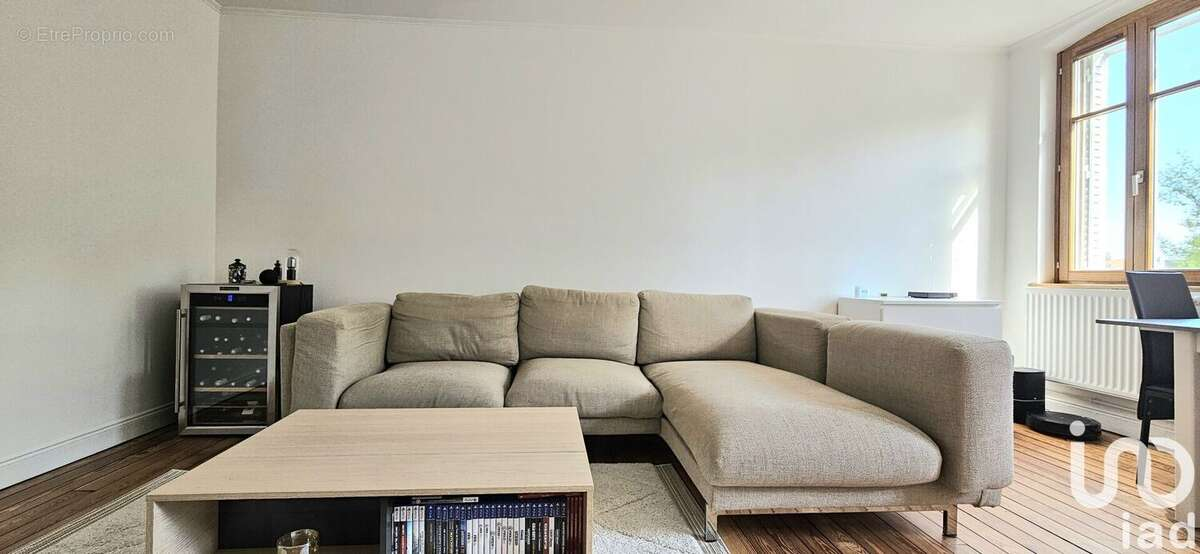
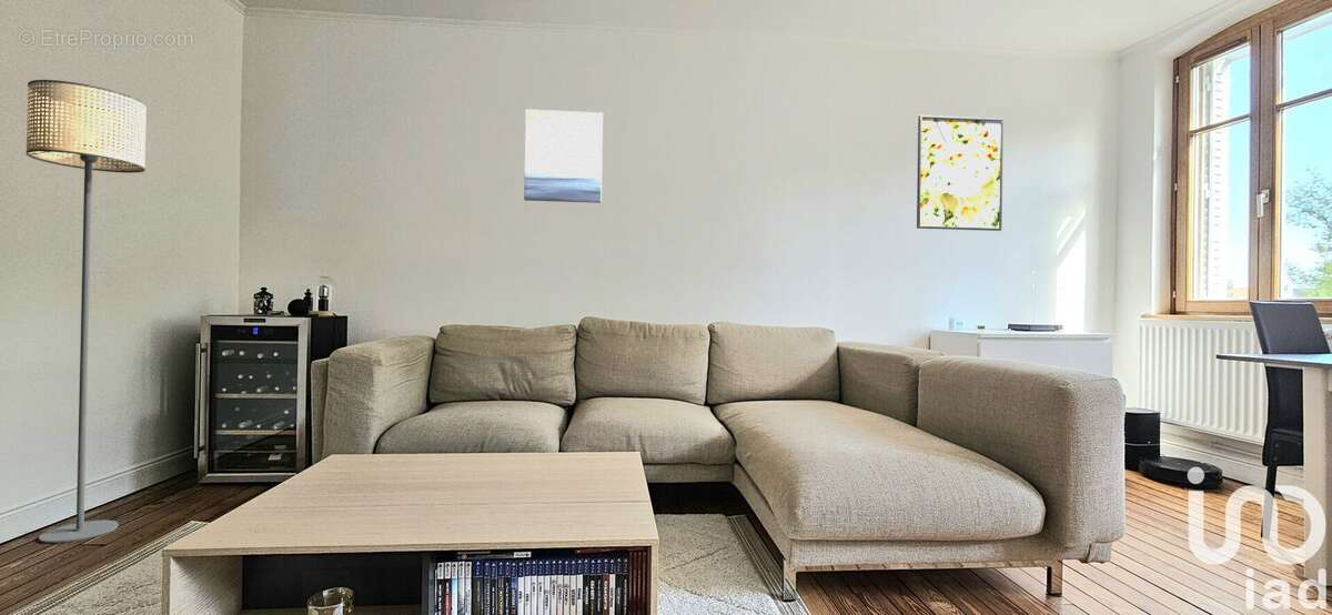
+ wall art [523,109,604,204]
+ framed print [916,114,1005,232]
+ floor lamp [24,79,148,544]
